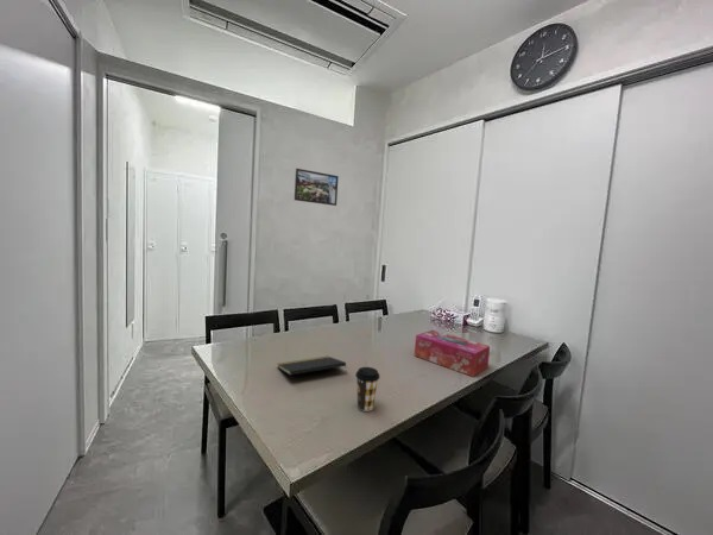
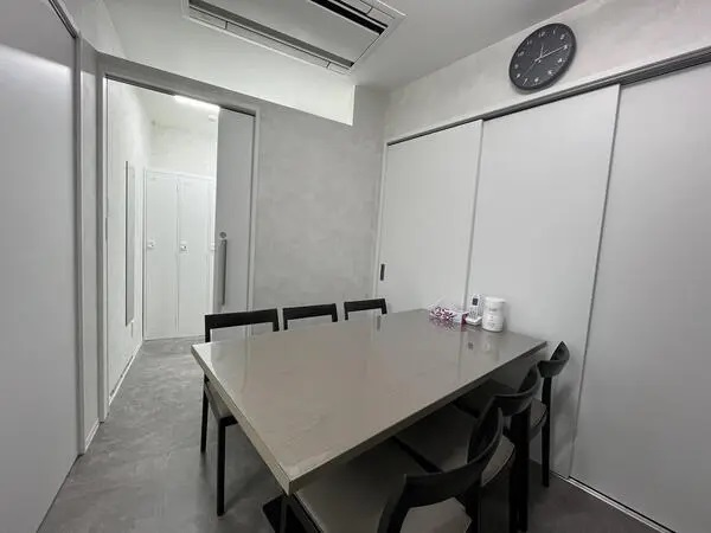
- notepad [276,355,348,377]
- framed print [294,168,340,207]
- tissue box [414,329,491,378]
- coffee cup [354,366,380,413]
